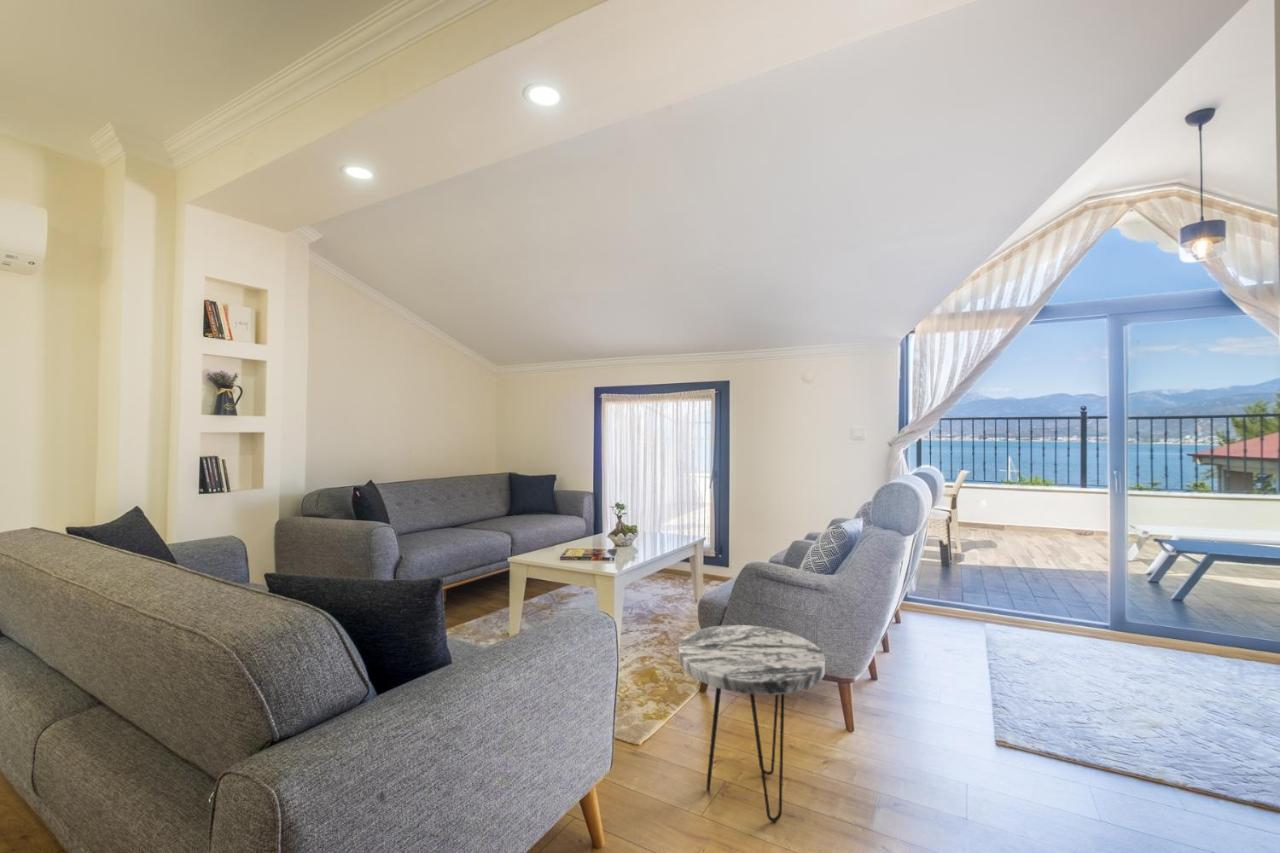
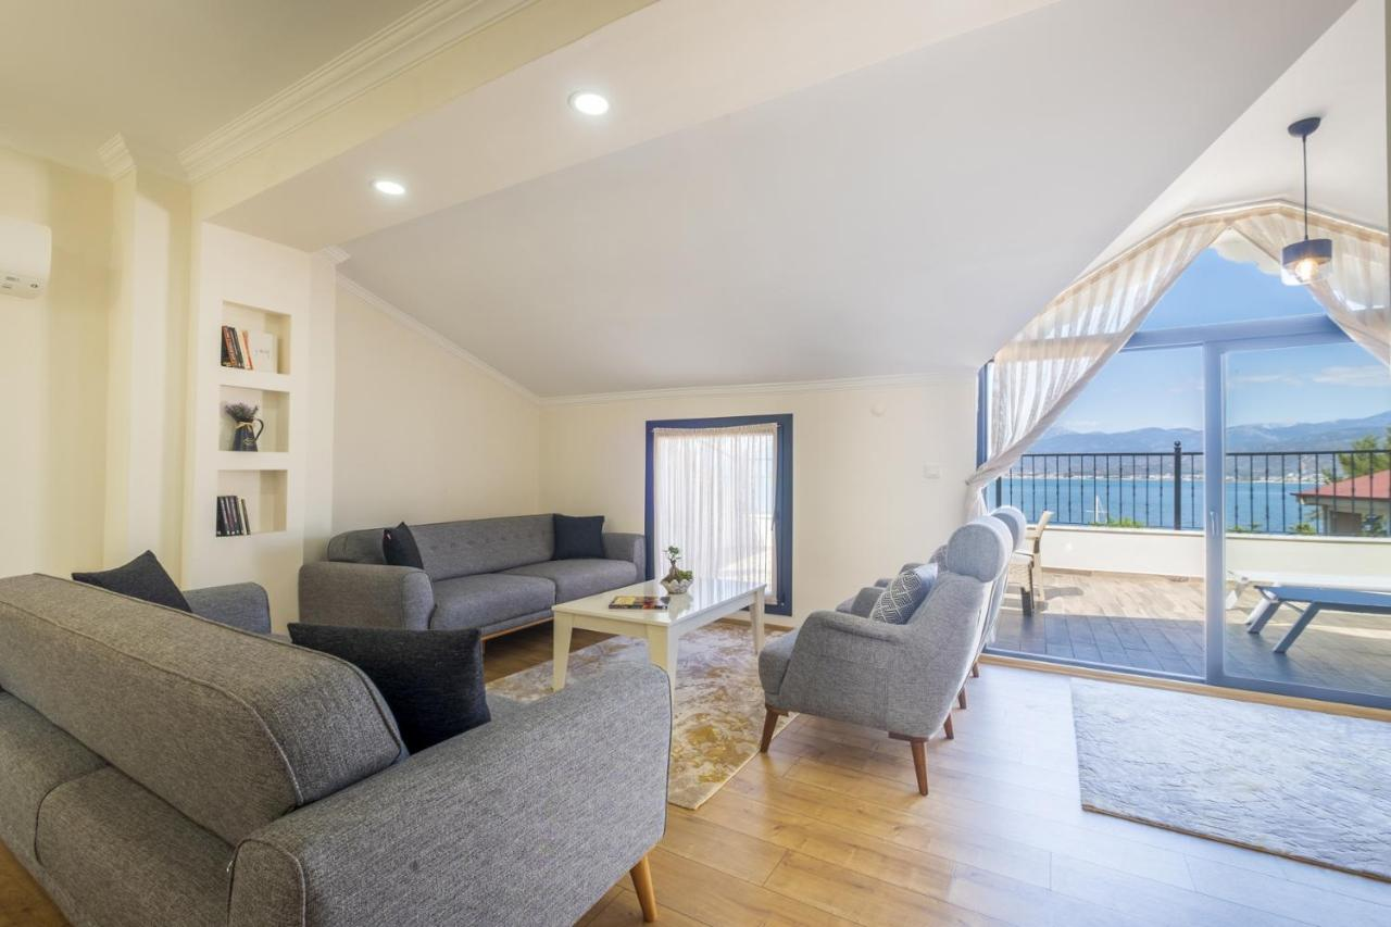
- side table [678,624,826,823]
